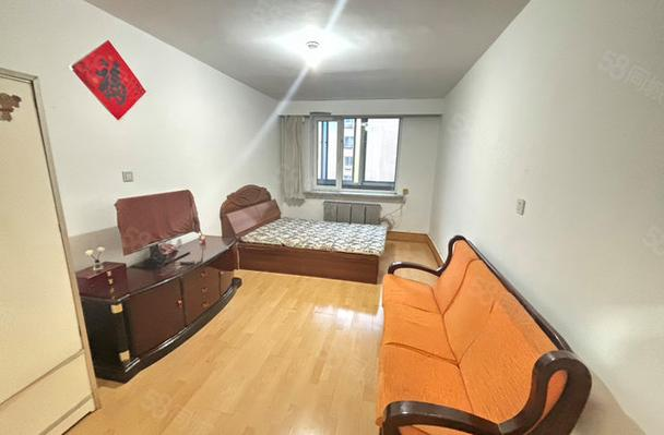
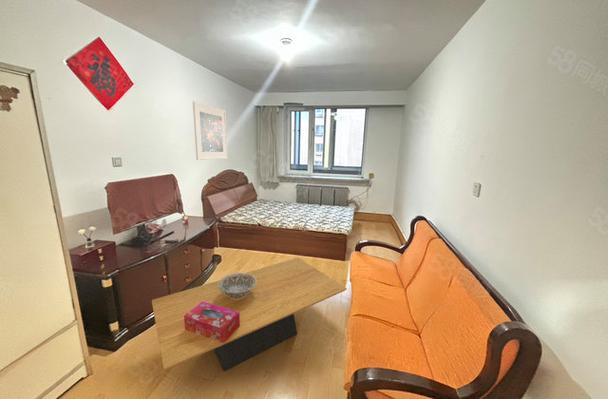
+ coffee table [151,257,348,372]
+ decorative bowl [218,272,257,300]
+ tissue box [184,301,240,344]
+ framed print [192,100,228,161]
